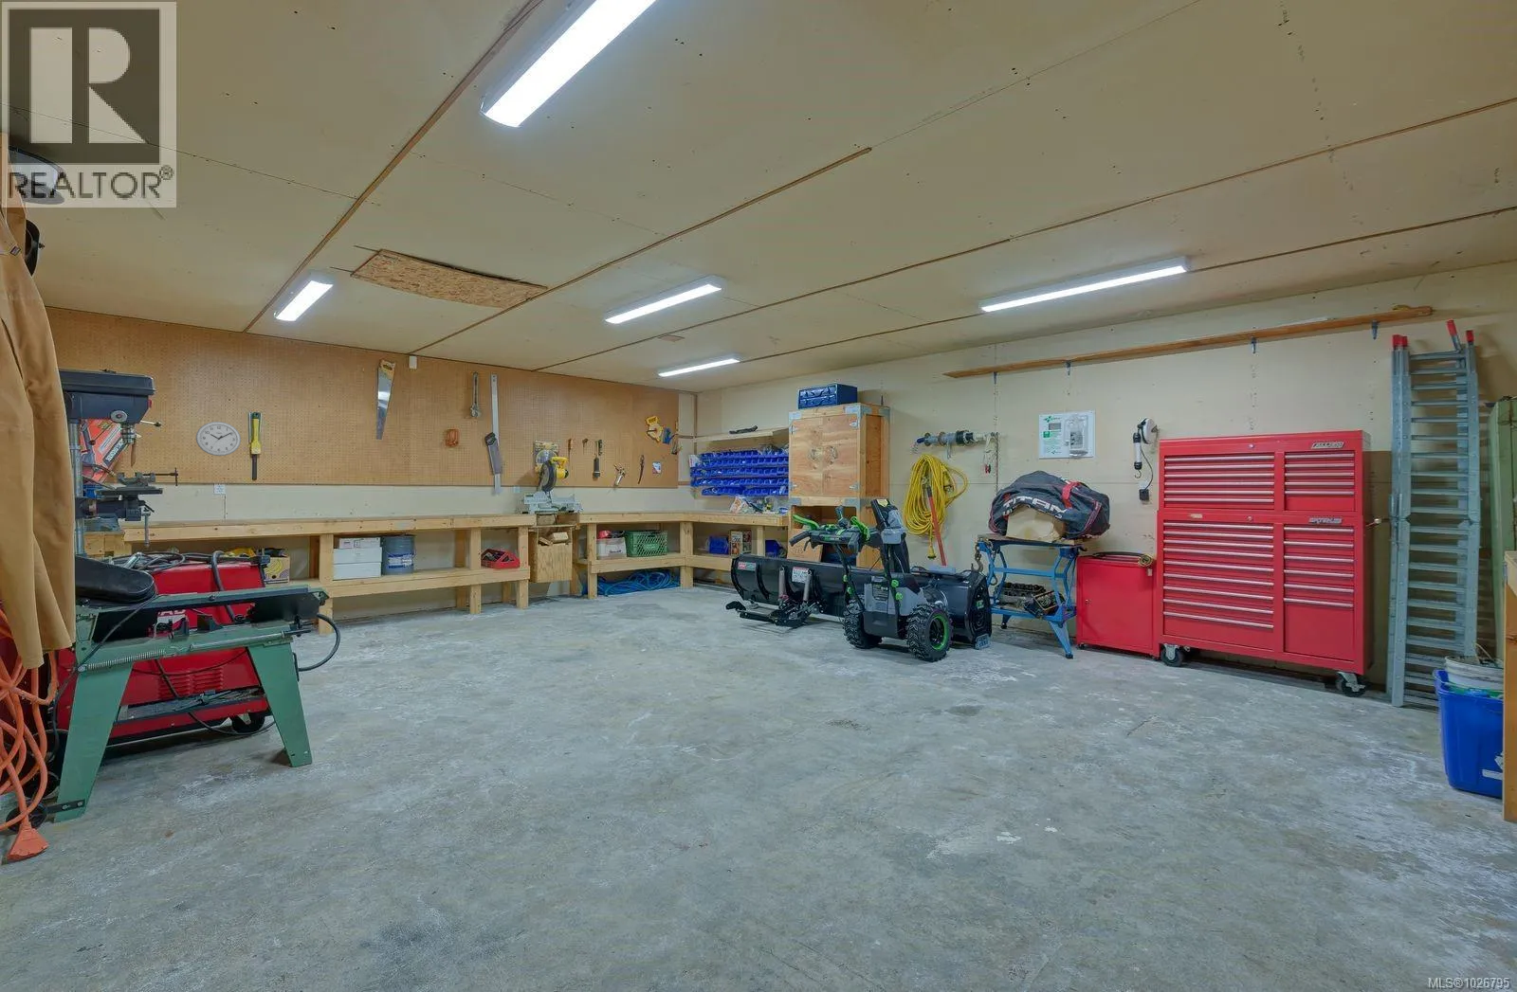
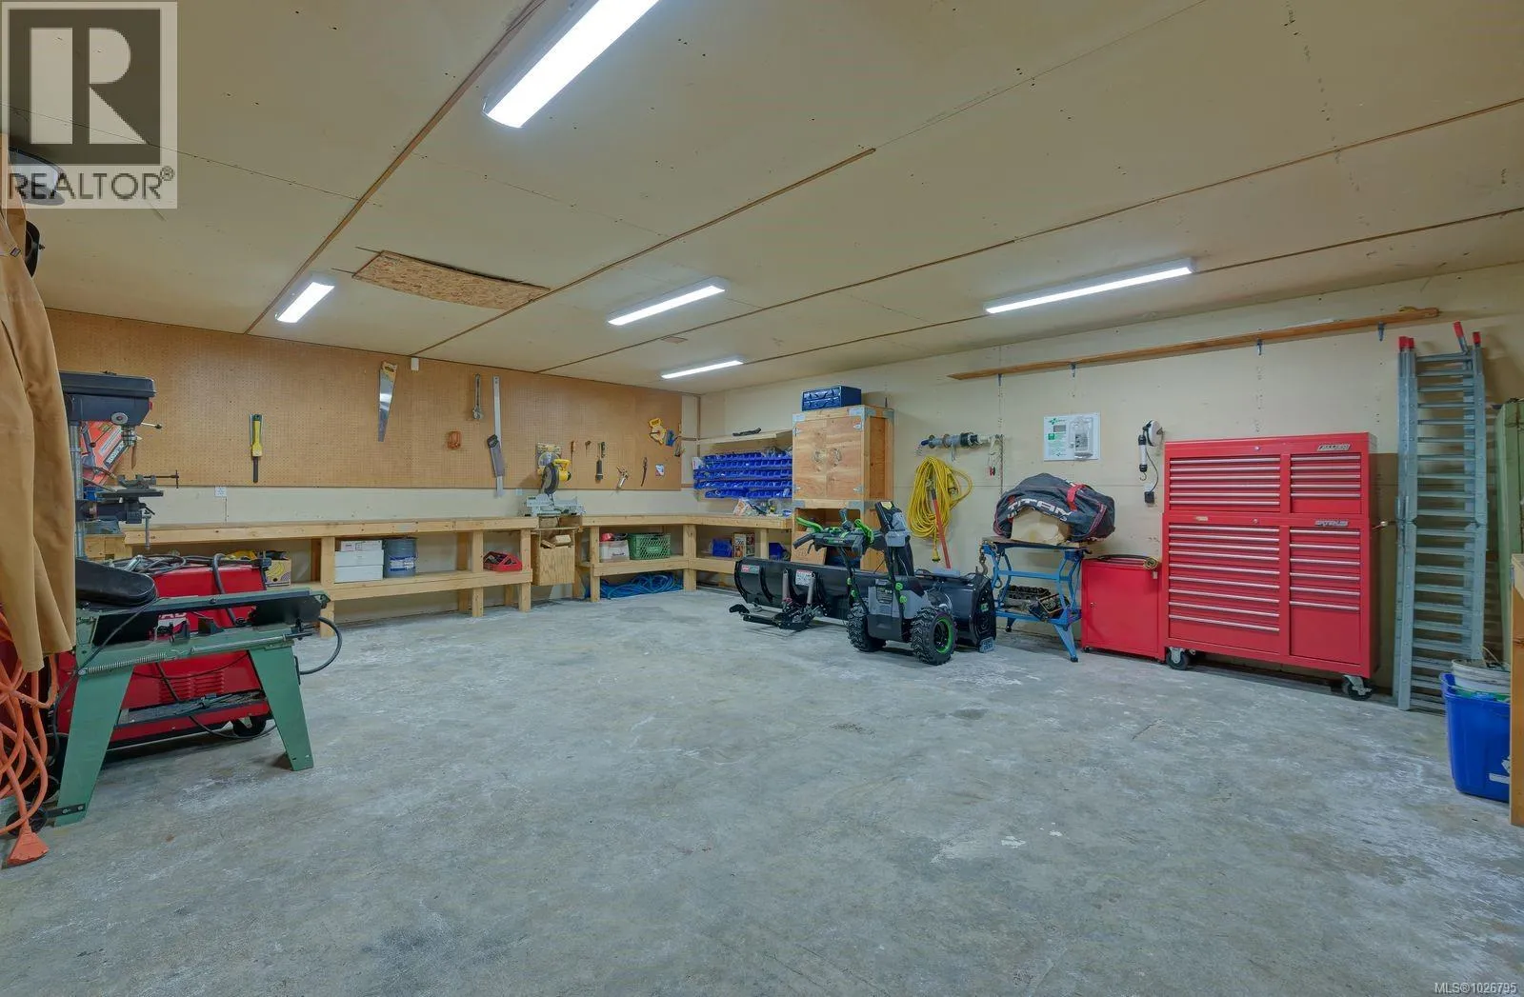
- wall clock [195,421,241,456]
